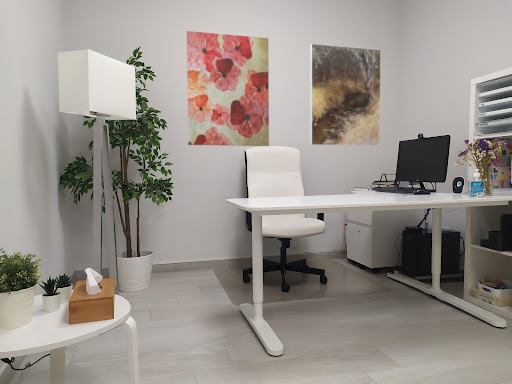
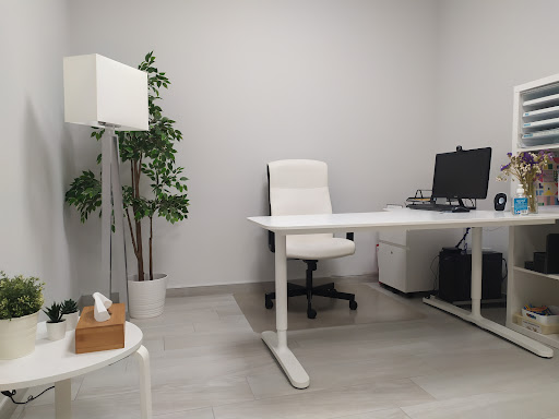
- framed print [309,43,382,147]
- wall art [186,30,270,147]
